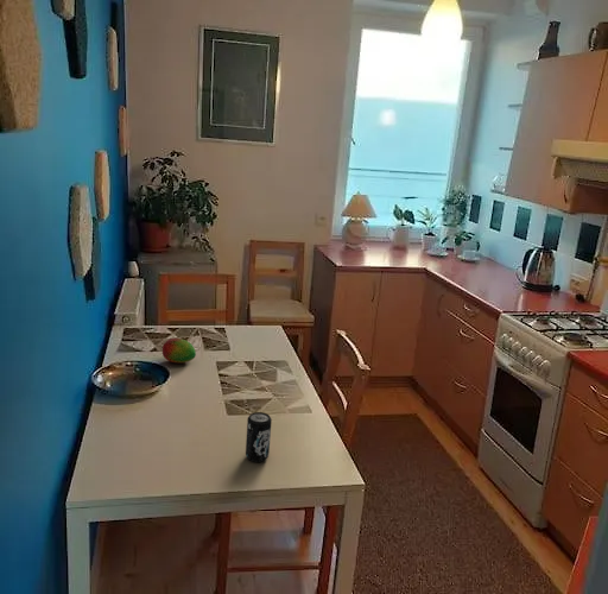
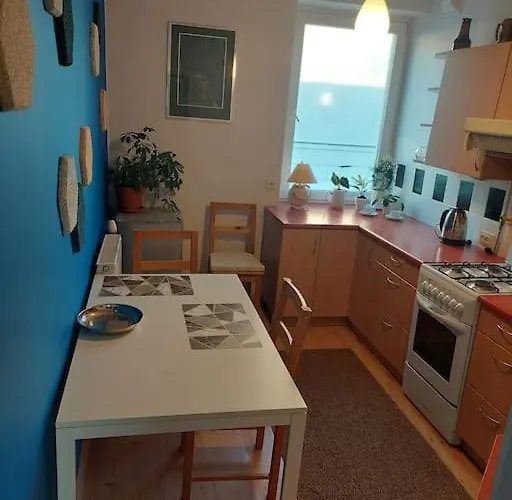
- fruit [162,337,197,364]
- beverage can [245,411,273,463]
